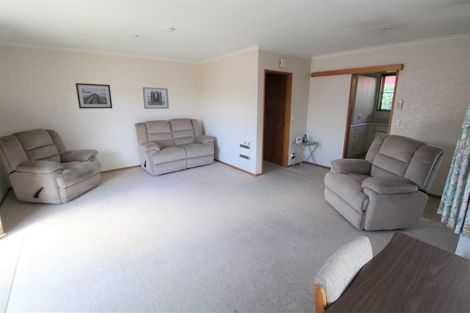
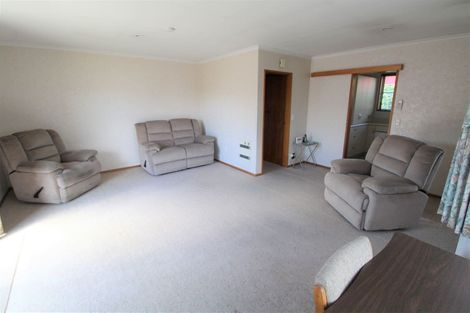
- wall art [142,86,170,110]
- wall art [75,82,113,110]
